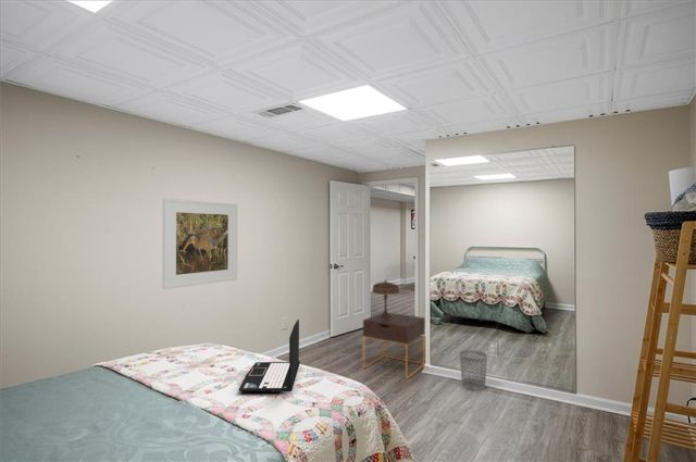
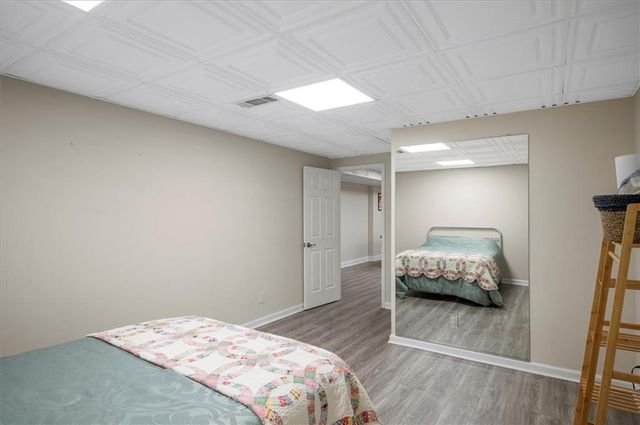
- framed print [161,198,238,290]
- laptop [238,319,301,392]
- nightstand [362,311,426,379]
- wastebasket [459,349,488,392]
- table lamp [371,278,400,319]
